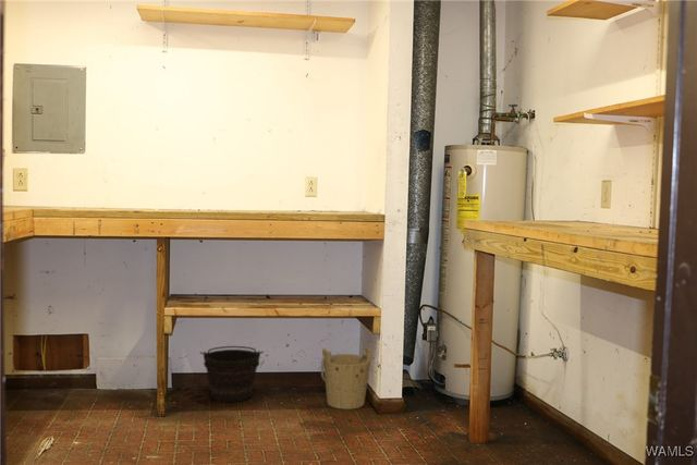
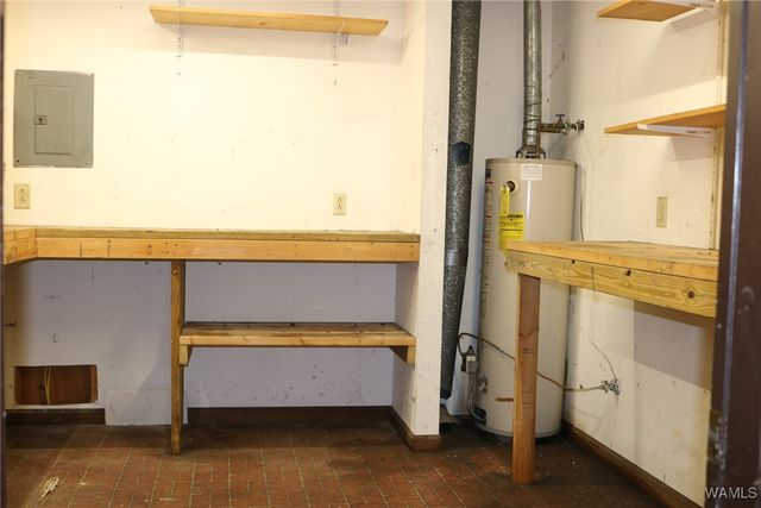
- bucket [320,345,372,411]
- bucket [199,345,265,404]
